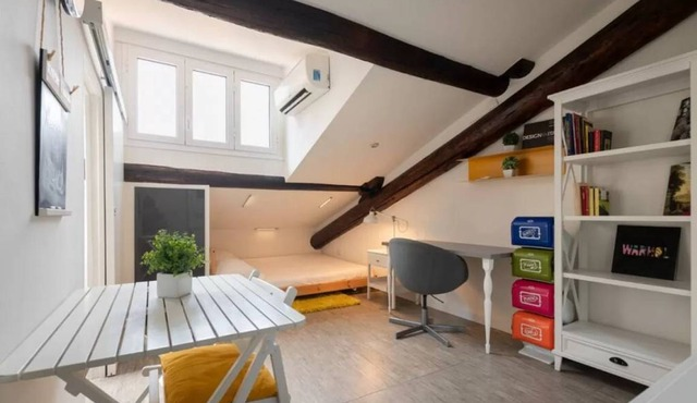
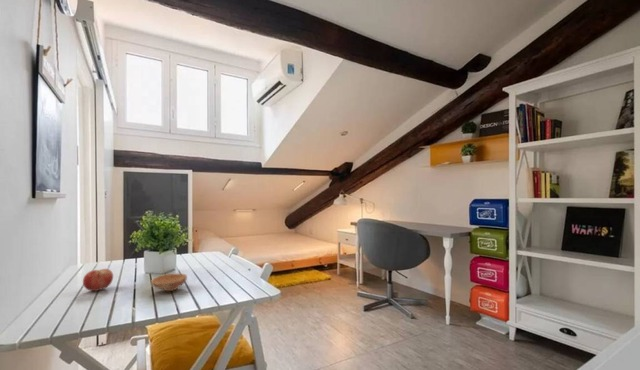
+ bowl [150,273,188,292]
+ fruit [82,268,114,292]
